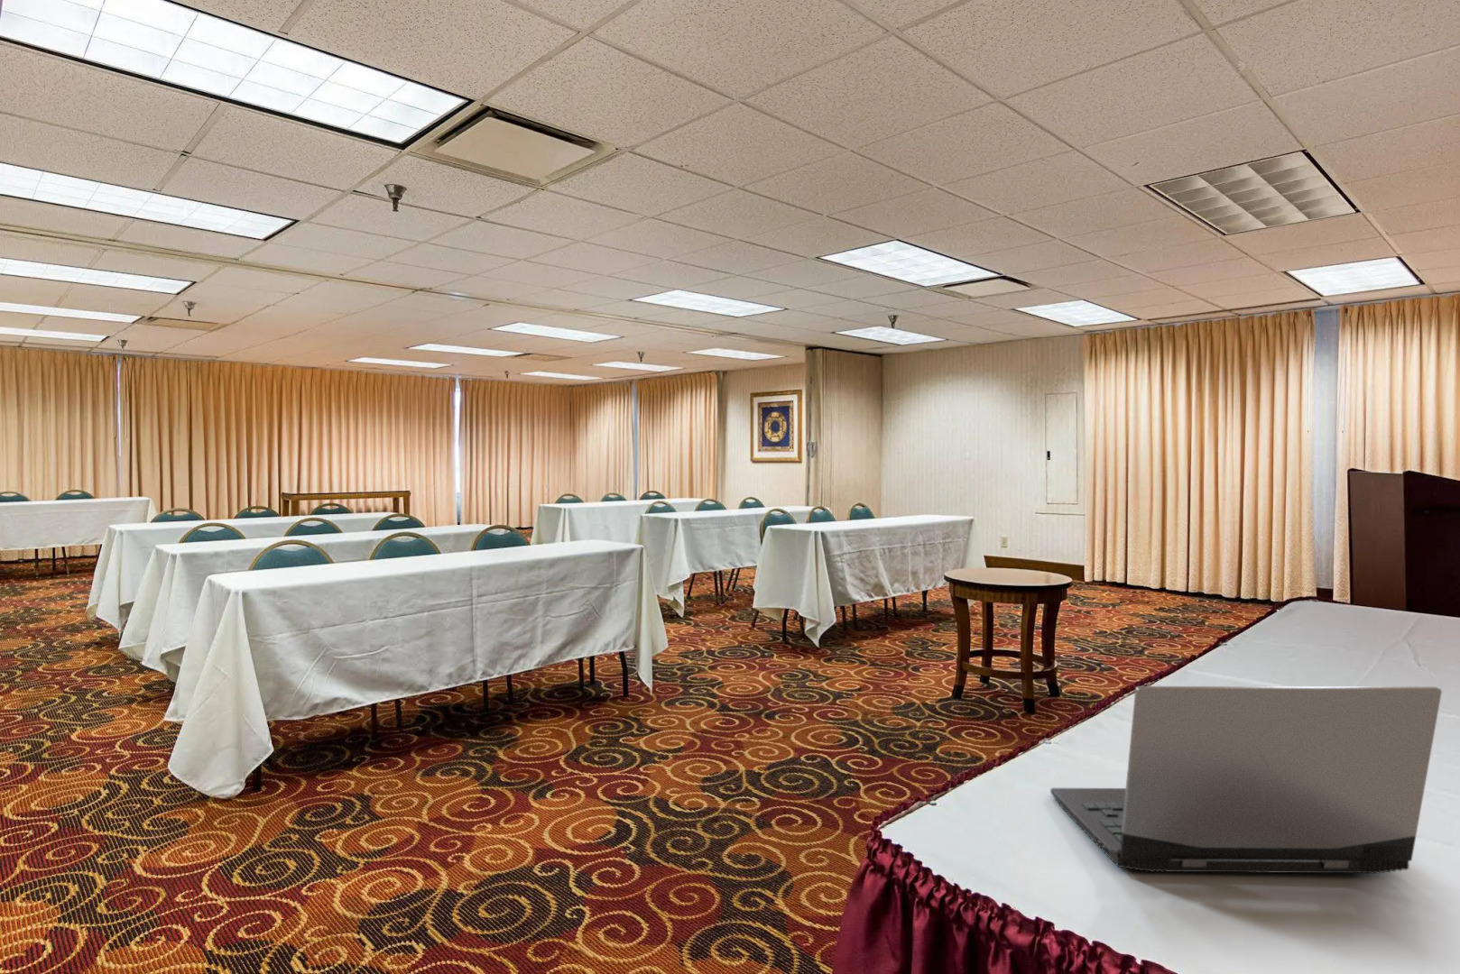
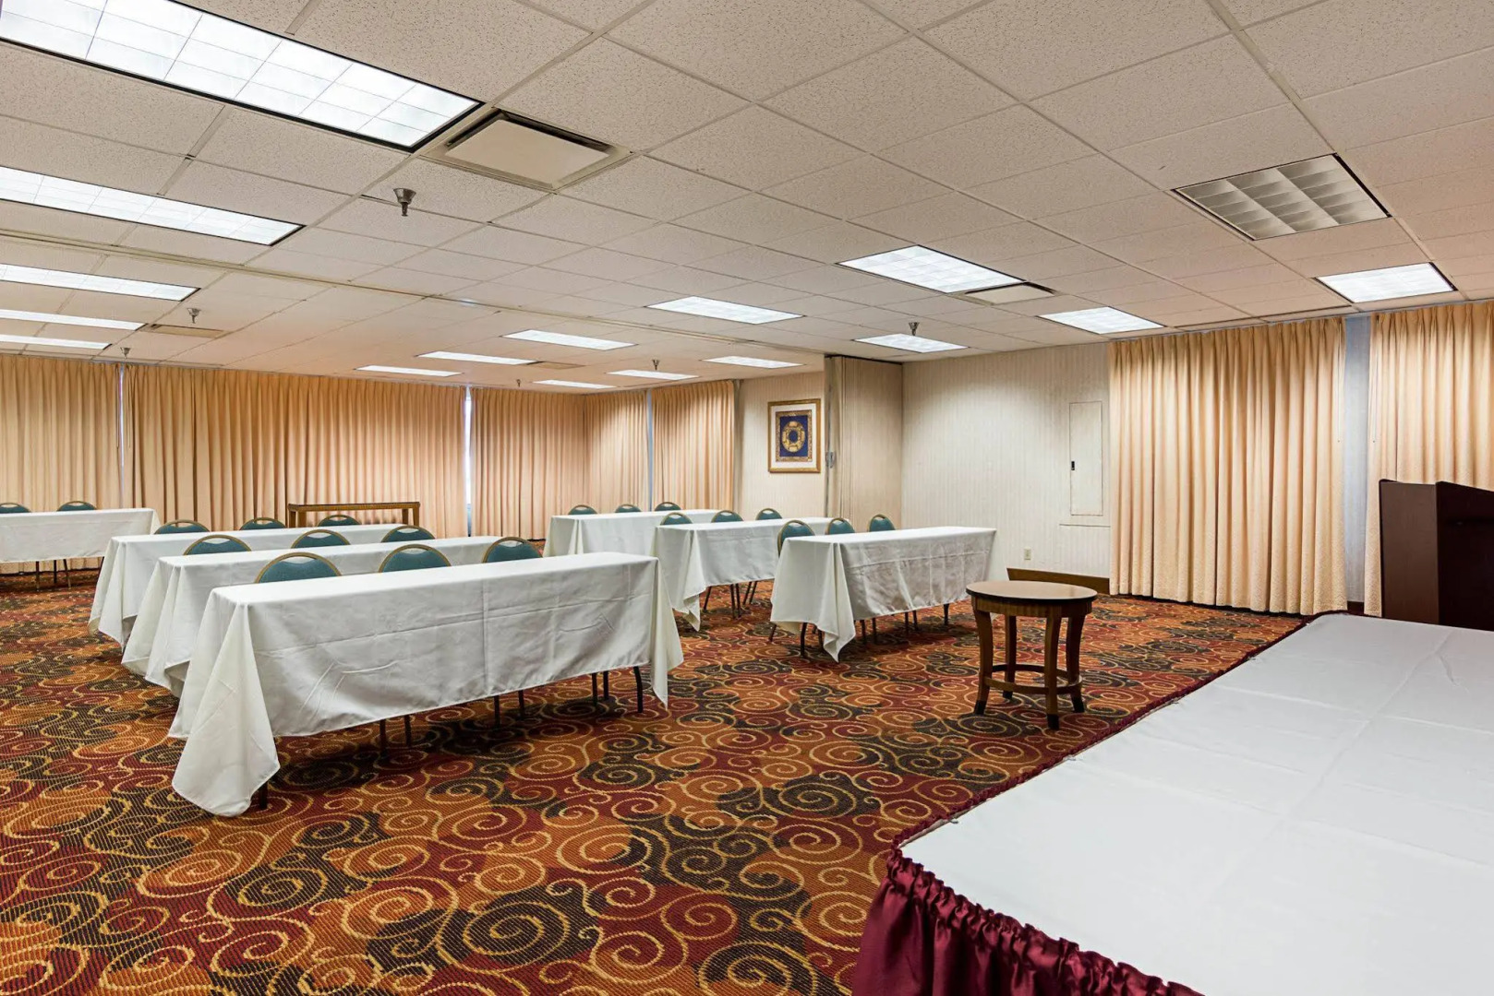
- laptop computer [1049,686,1443,875]
